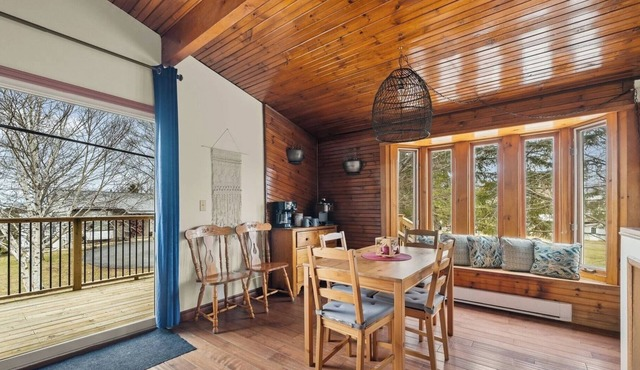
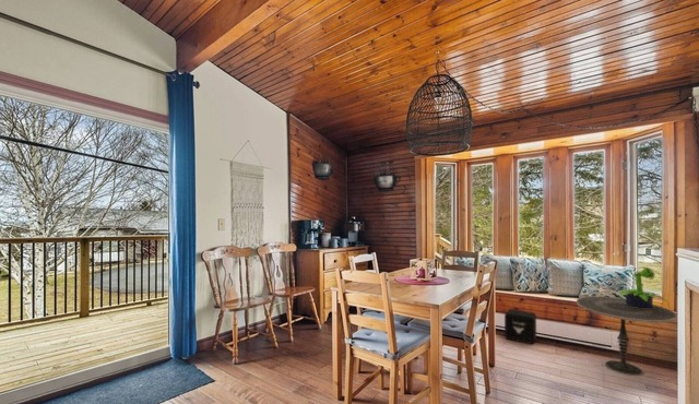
+ side table [576,295,678,377]
+ air purifier [503,308,537,345]
+ potted plant [615,265,667,308]
